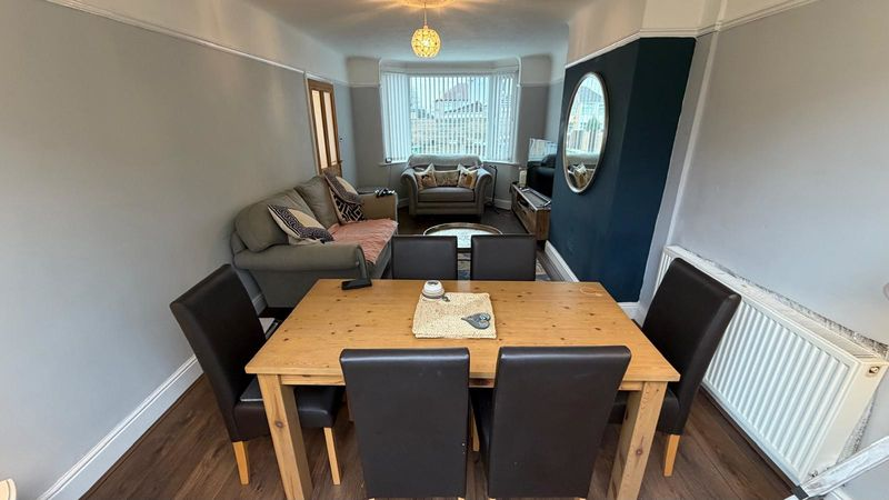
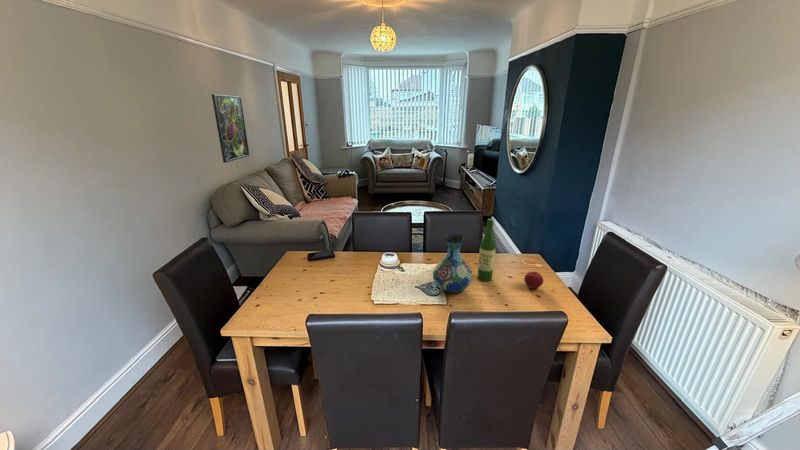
+ apple [523,270,544,290]
+ wine bottle [477,218,497,282]
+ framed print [211,93,250,164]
+ vase [432,233,473,295]
